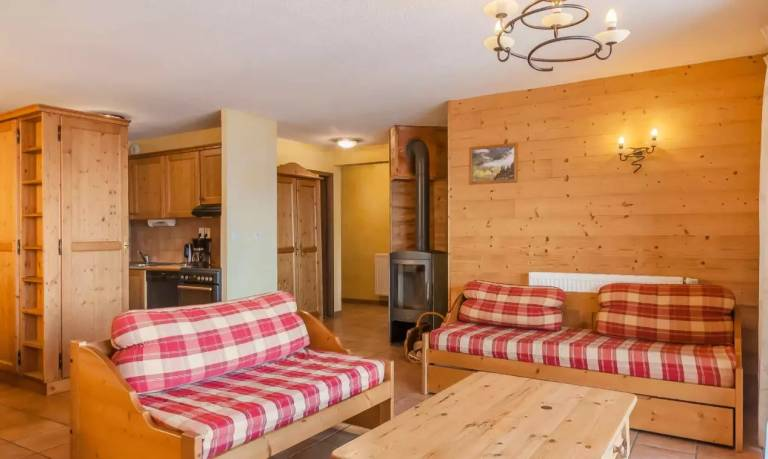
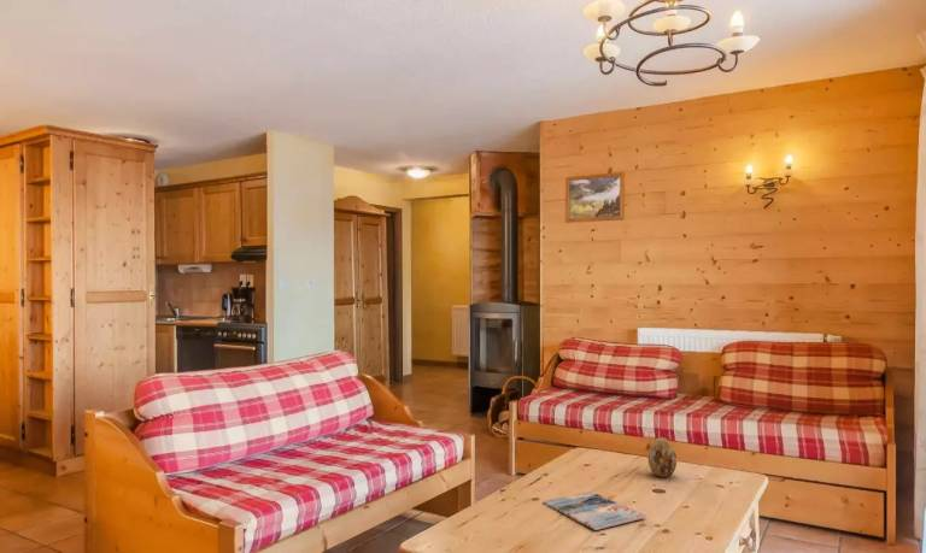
+ magazine [541,490,647,531]
+ decorative egg [647,436,678,478]
